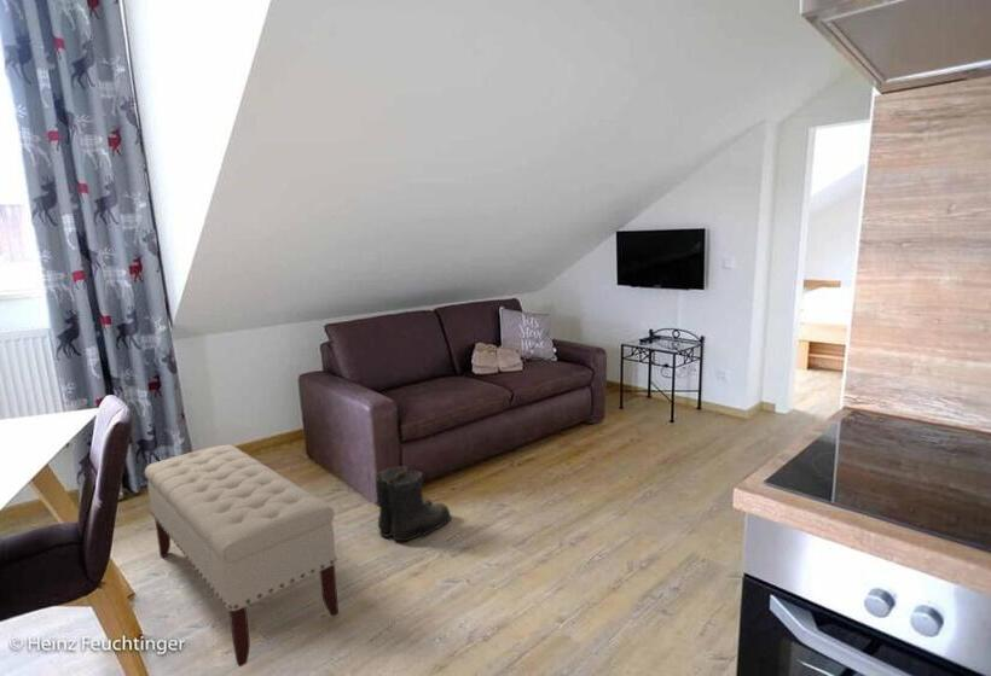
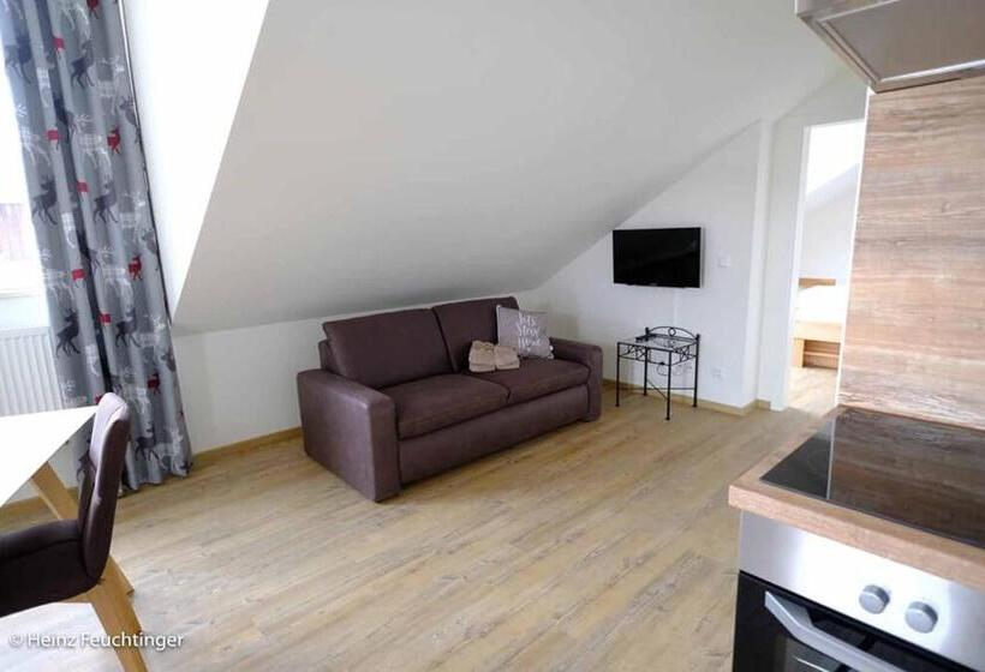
- boots [373,465,453,542]
- bench [144,443,340,669]
